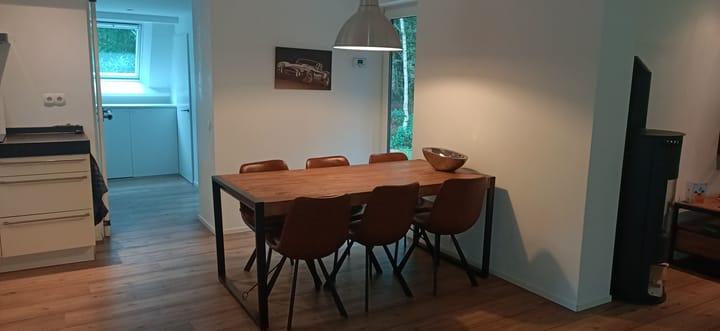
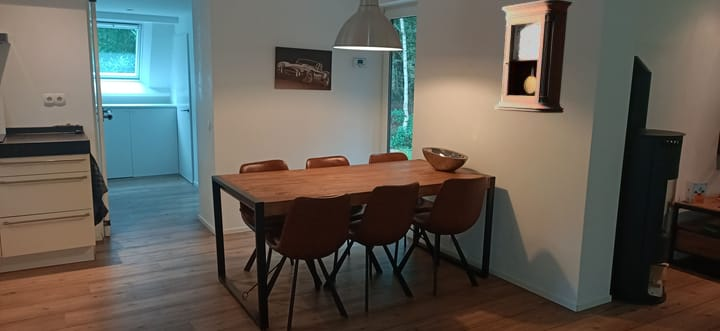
+ pendulum clock [494,0,573,114]
